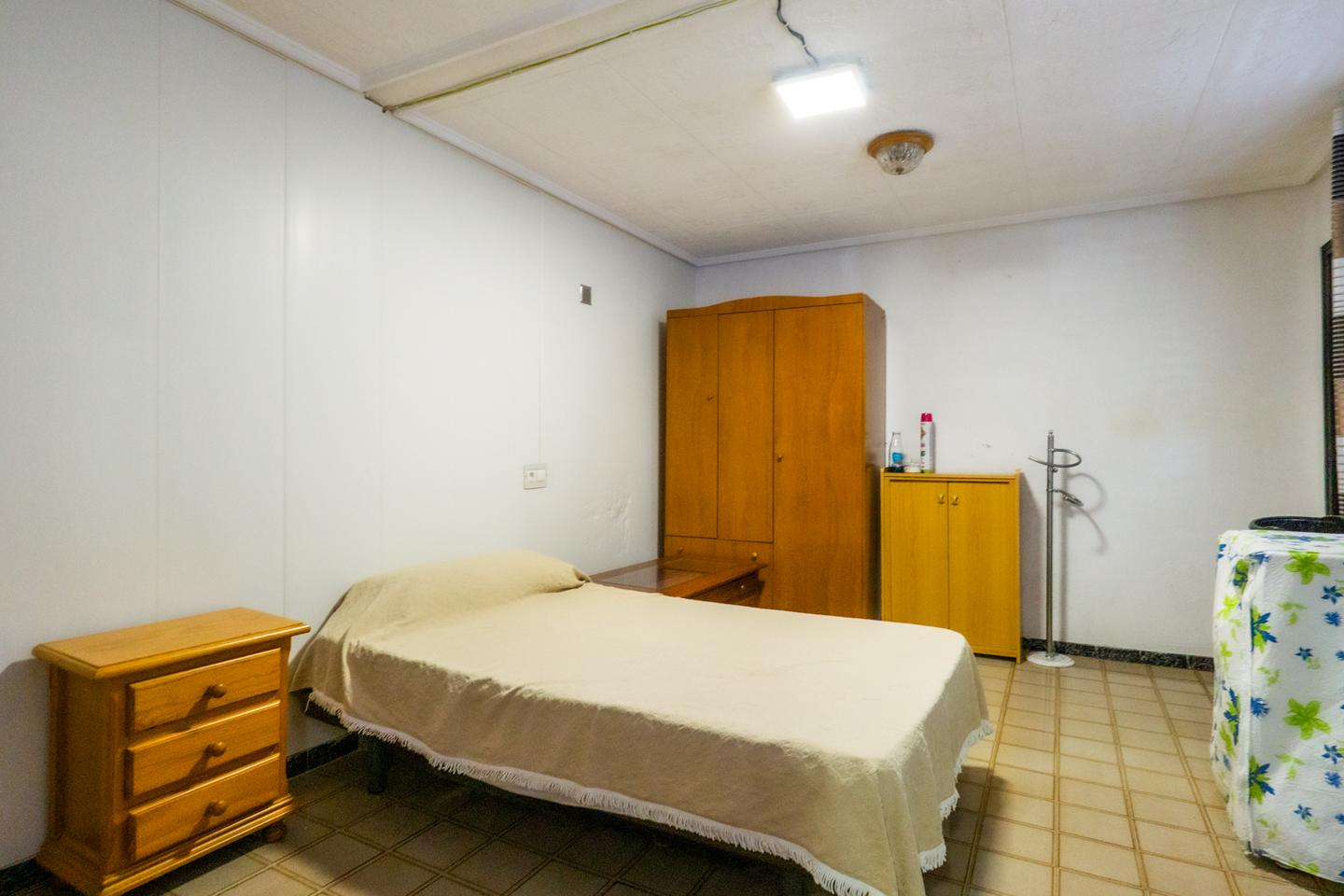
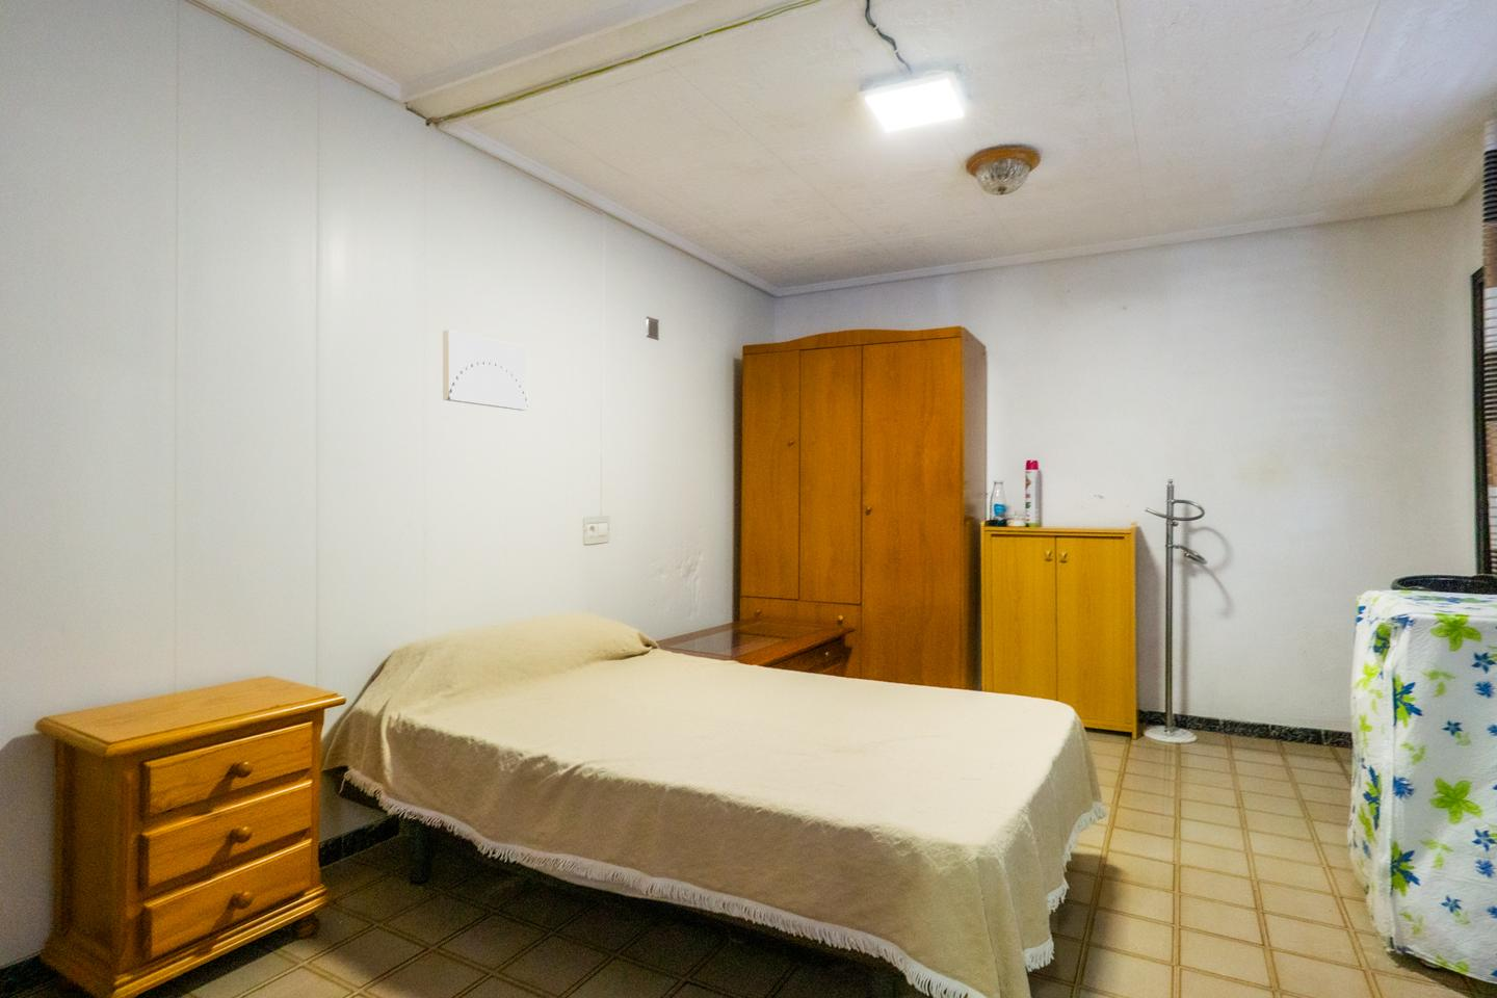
+ wall art [442,329,528,412]
